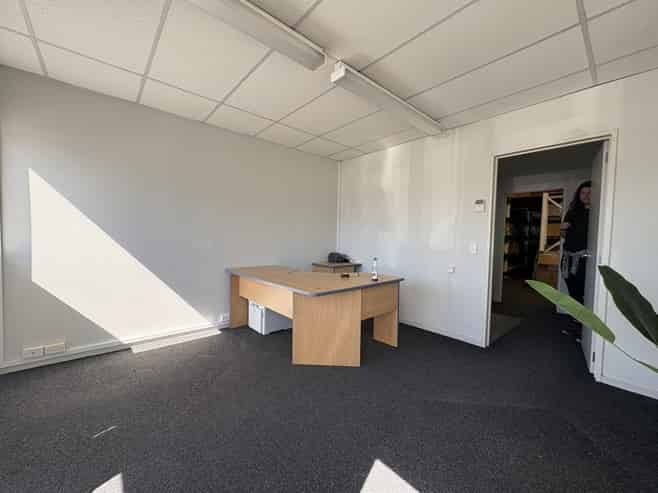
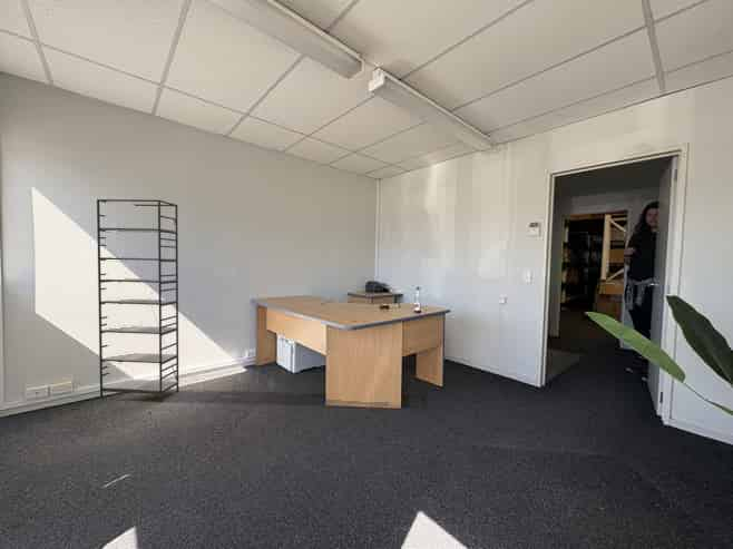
+ shelving unit [96,198,180,403]
